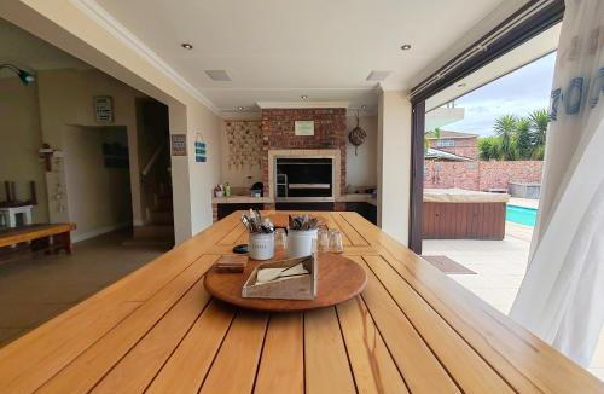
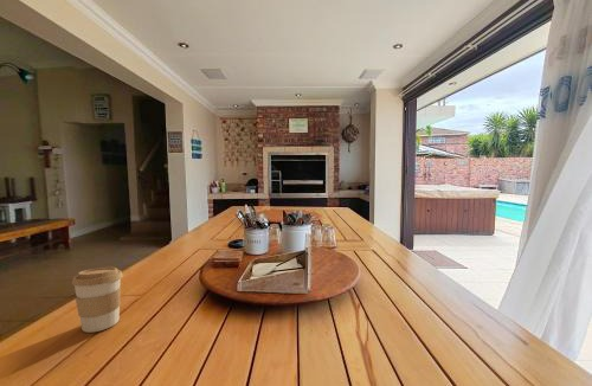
+ coffee cup [71,266,124,334]
